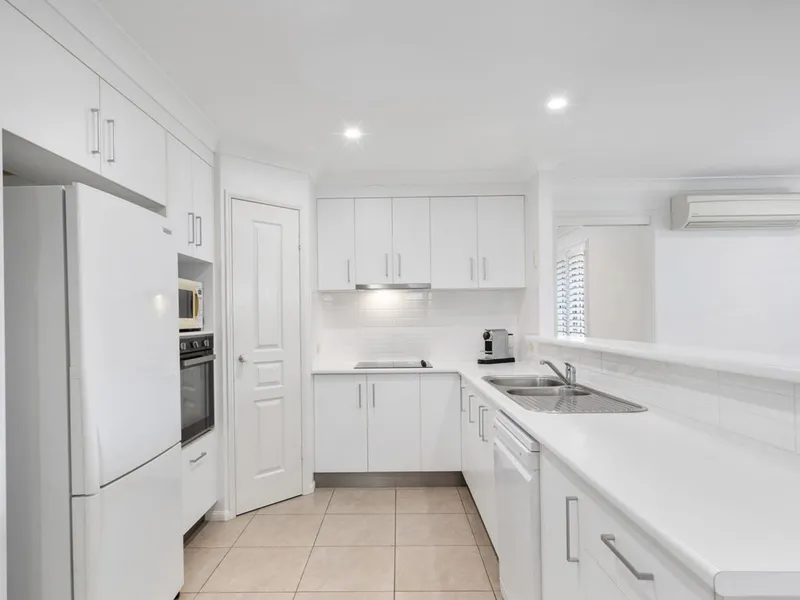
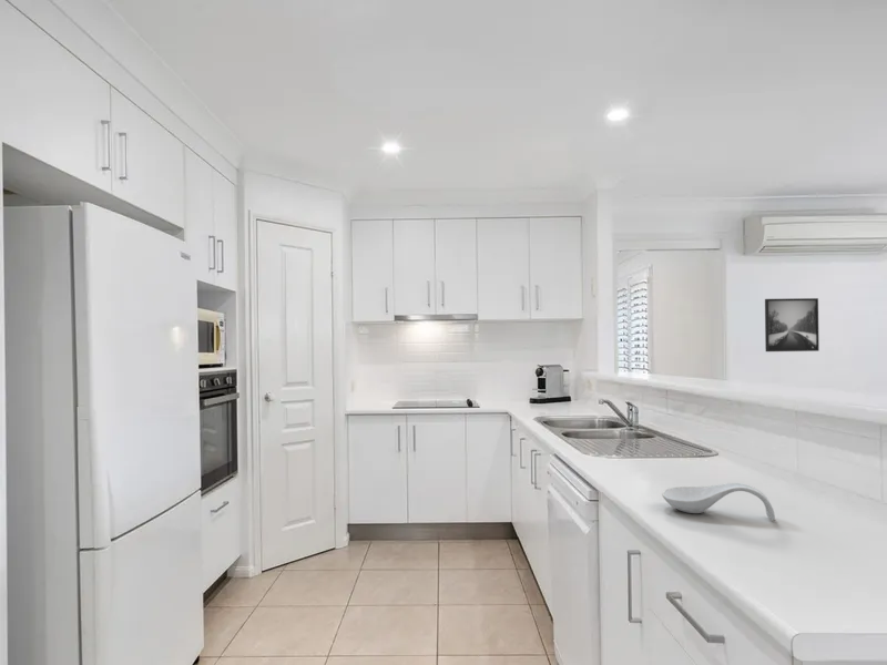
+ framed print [764,297,820,352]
+ spoon rest [661,482,776,521]
